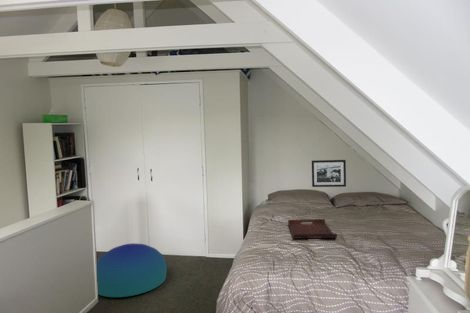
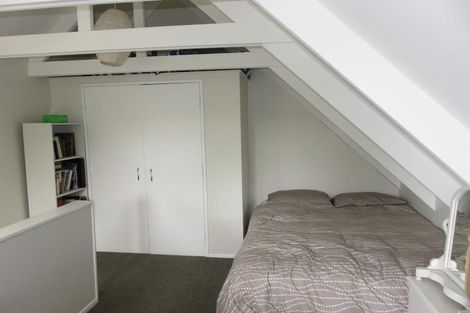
- serving tray [287,218,338,240]
- picture frame [311,159,347,188]
- pouf [96,242,168,298]
